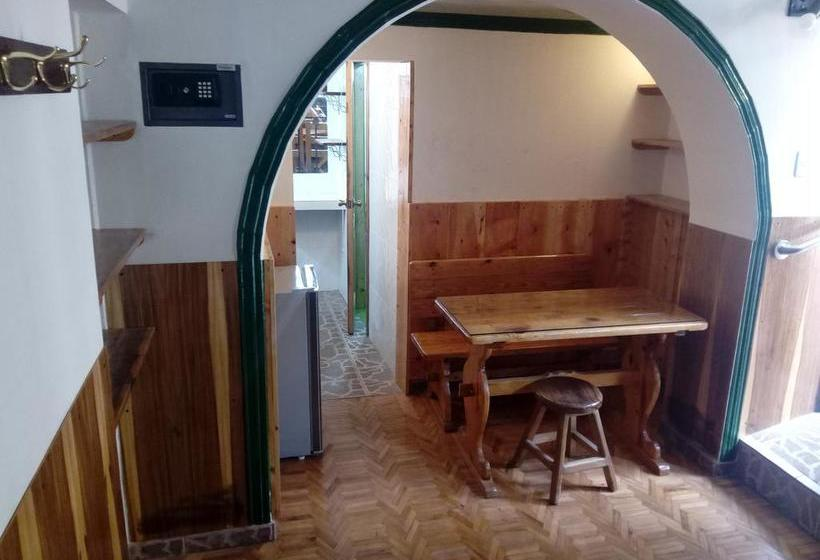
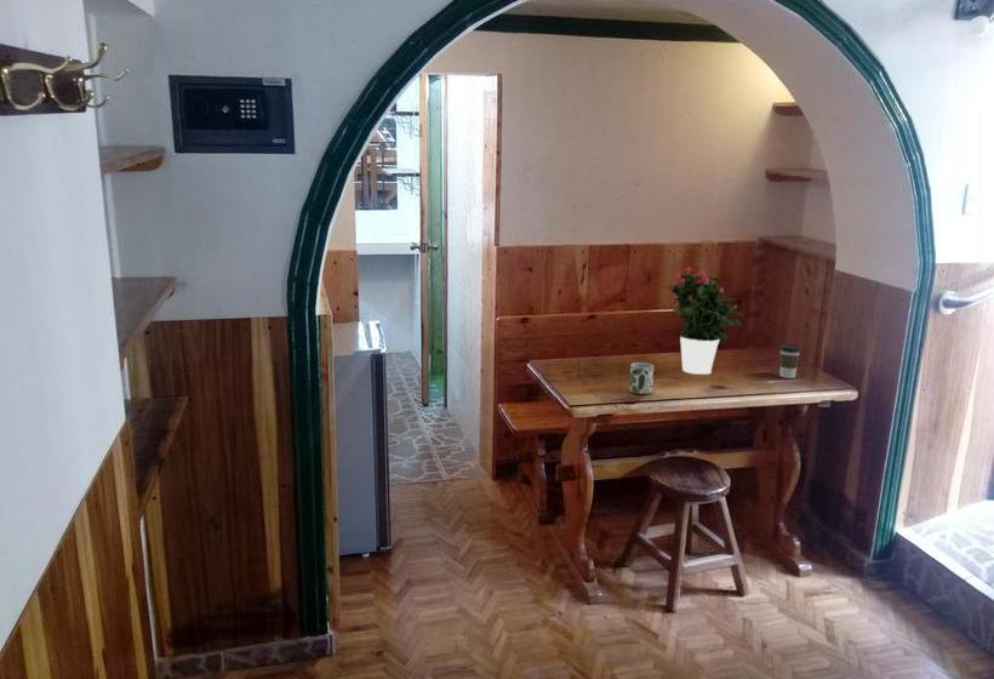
+ coffee cup [778,343,801,380]
+ potted flower [663,266,746,376]
+ mug [628,361,655,395]
